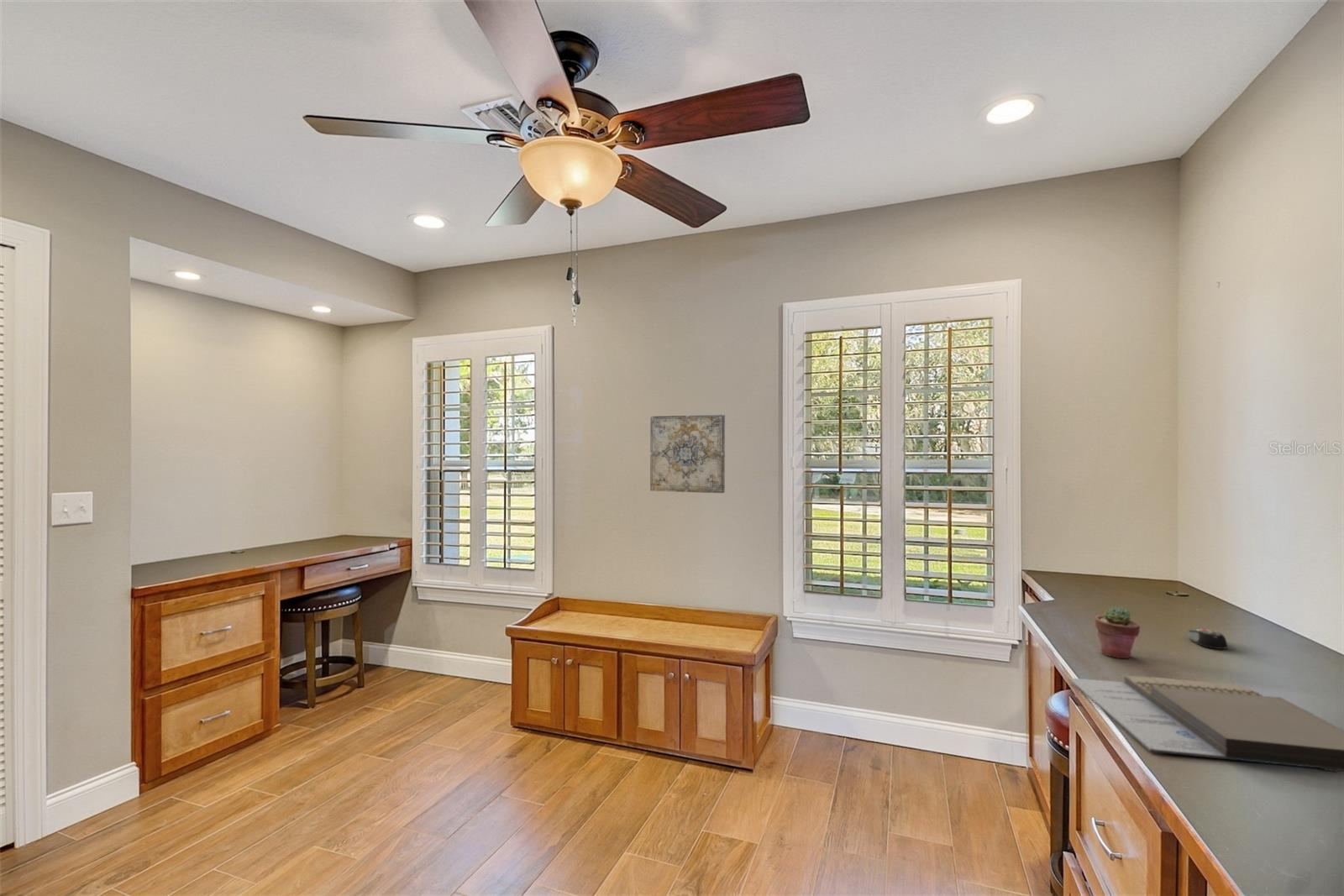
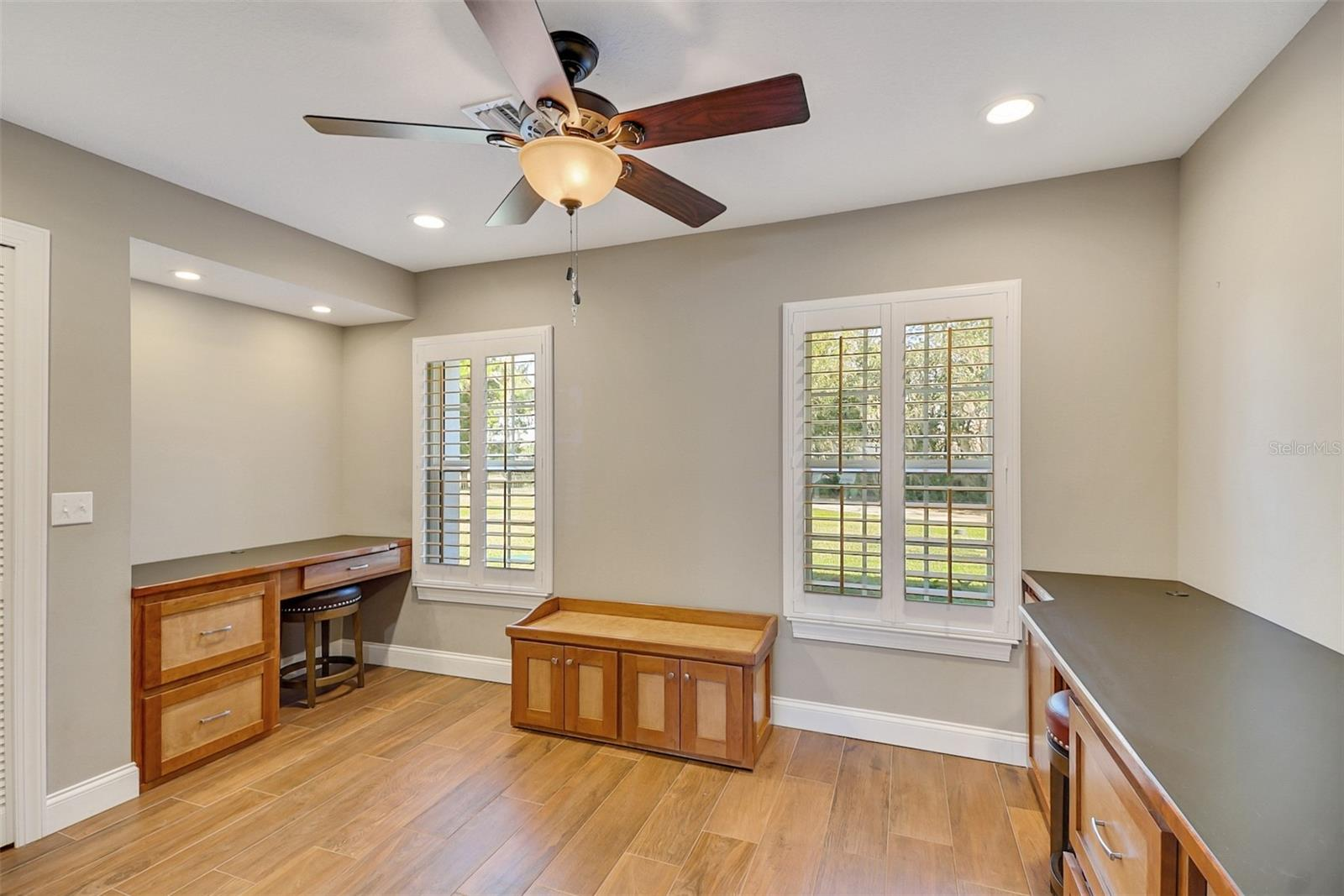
- potted succulent [1094,605,1141,659]
- computer mouse [1188,626,1228,650]
- notebook [1068,675,1344,773]
- wall art [649,414,726,494]
